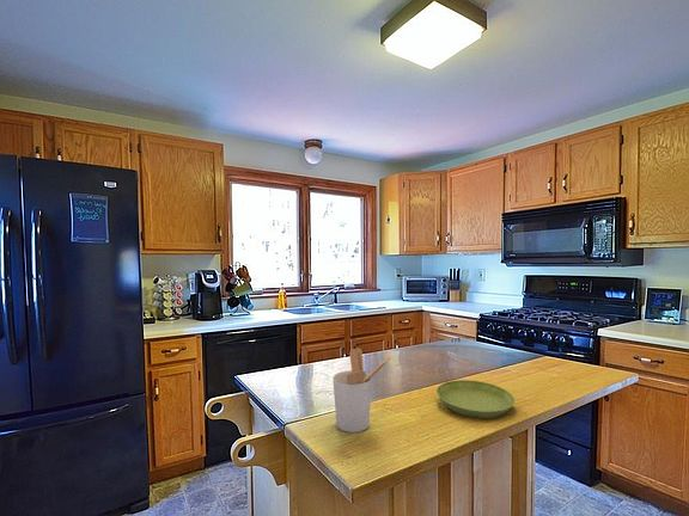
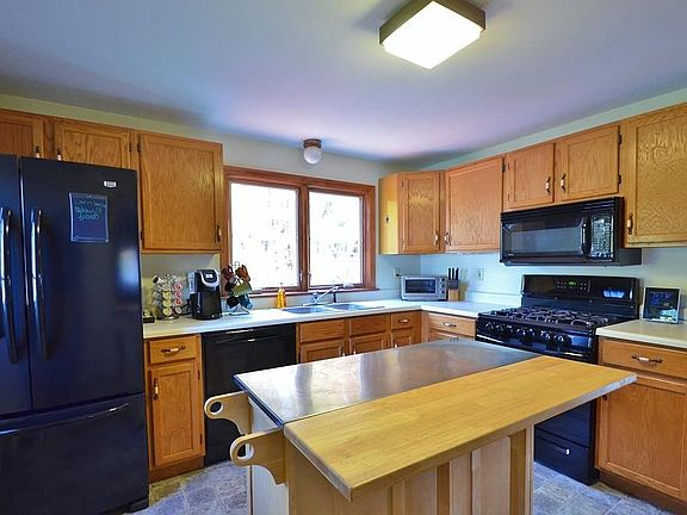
- saucer [435,379,516,419]
- utensil holder [331,346,392,434]
